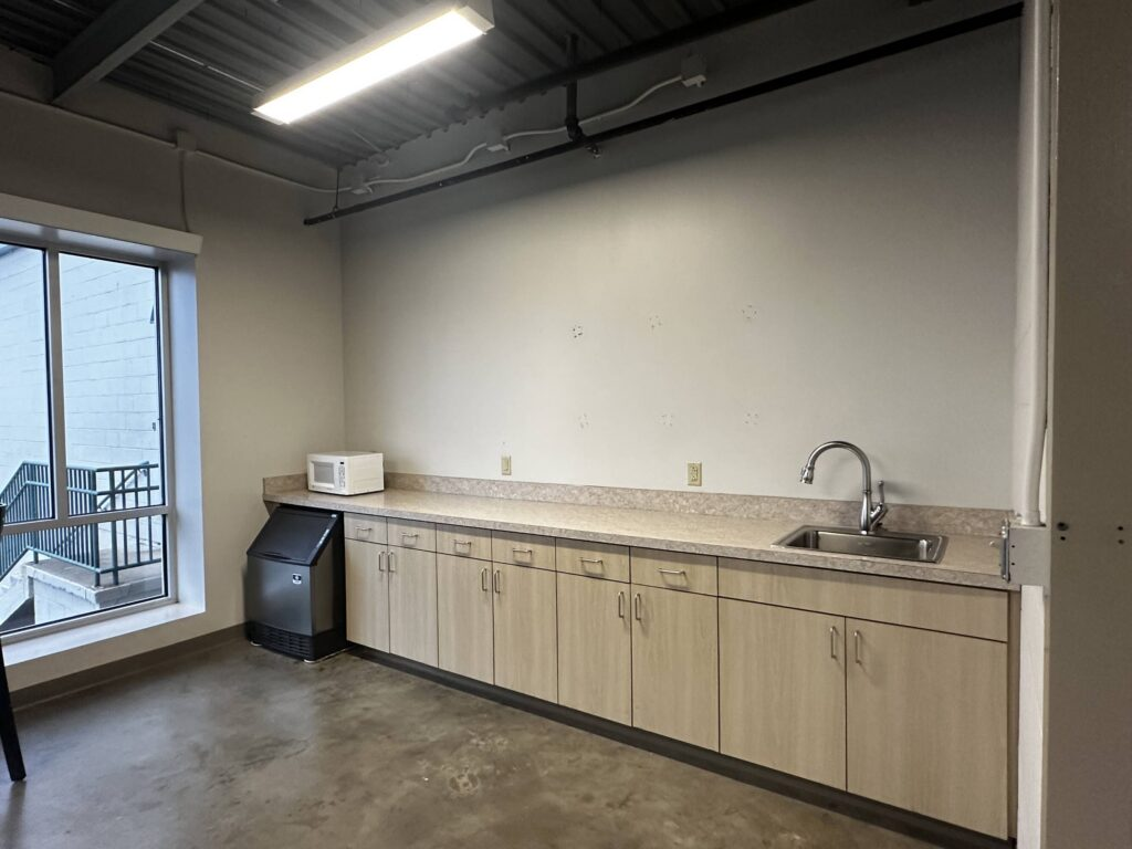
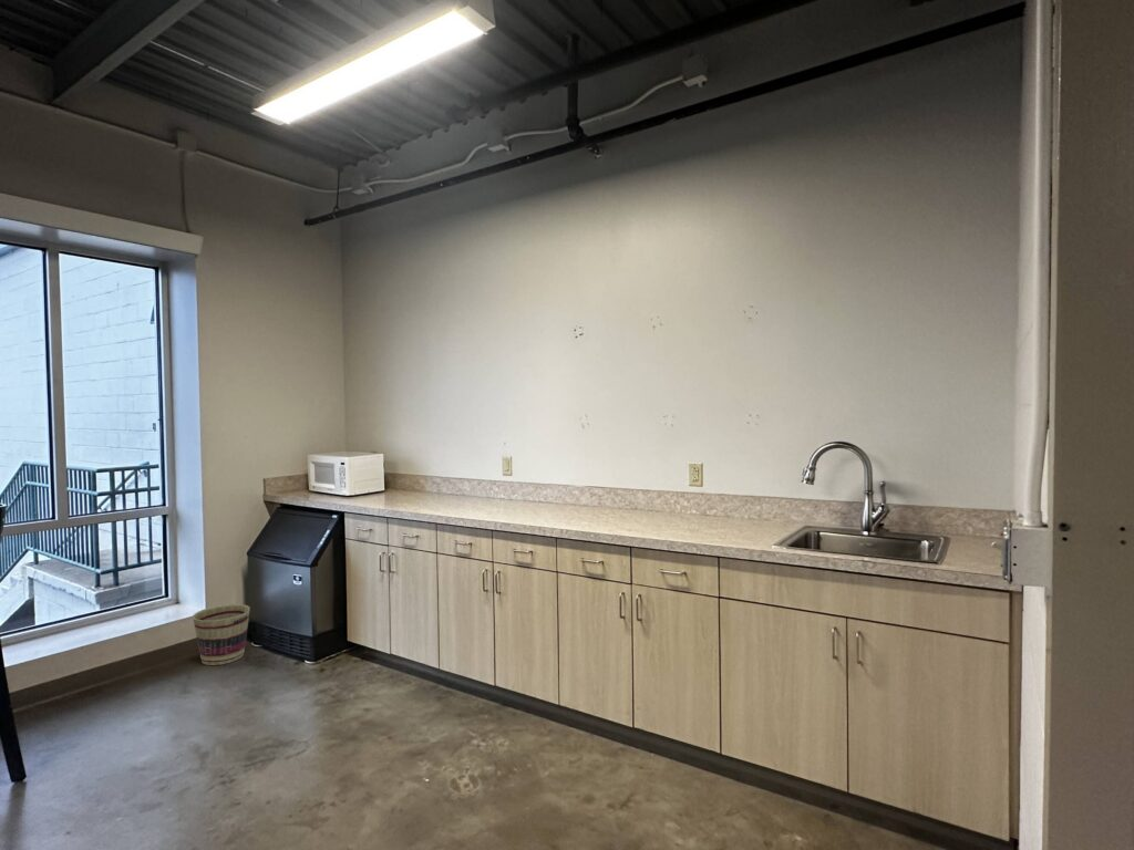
+ basket [192,603,251,666]
